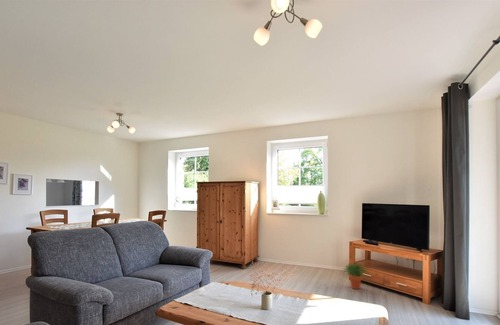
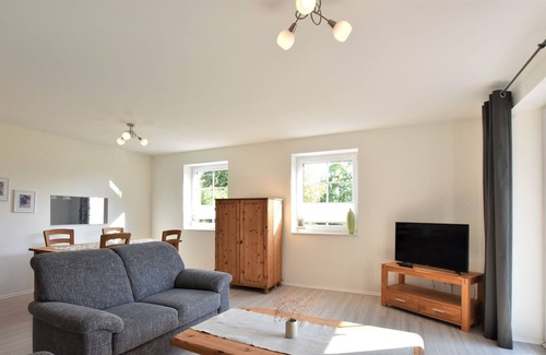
- potted plant [342,262,371,290]
